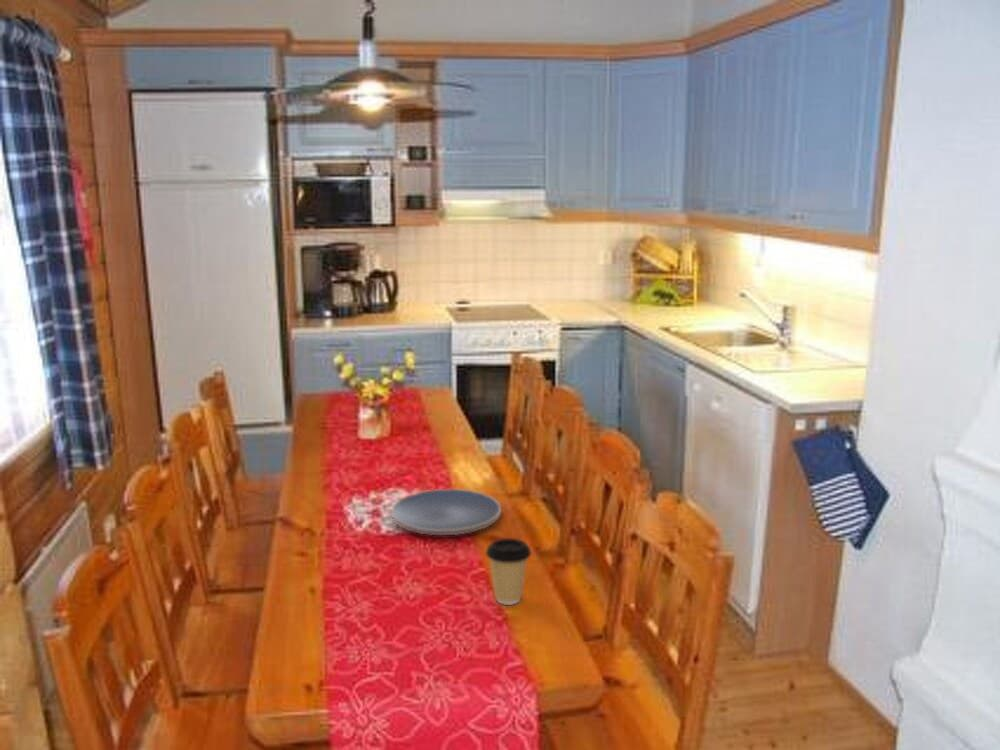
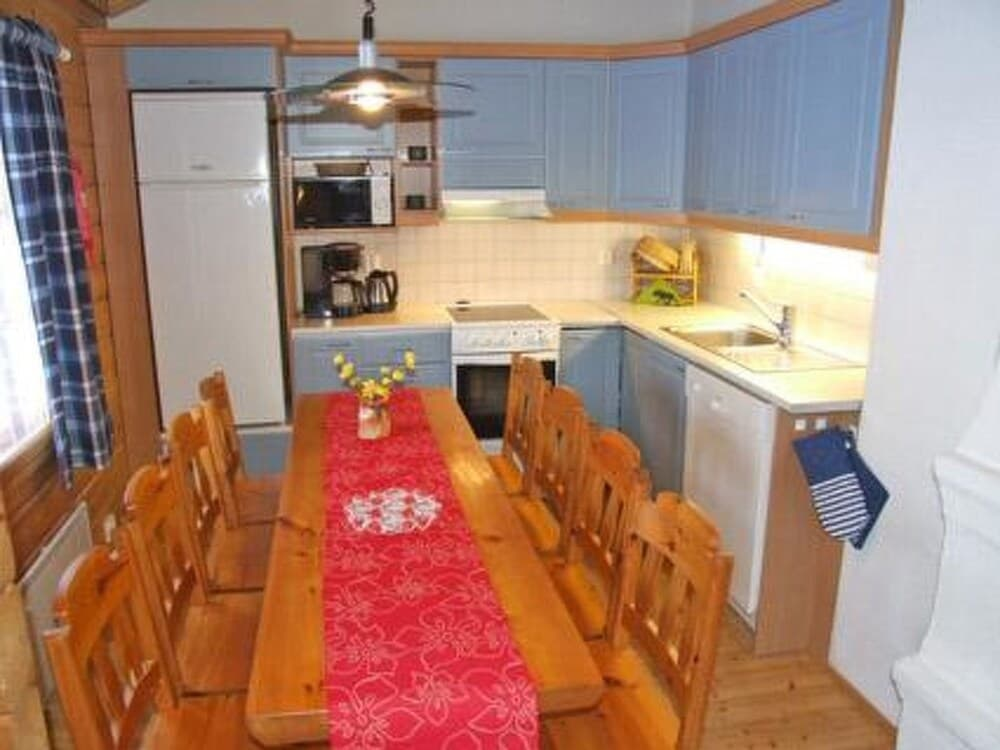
- plate [390,488,502,536]
- coffee cup [485,537,532,606]
